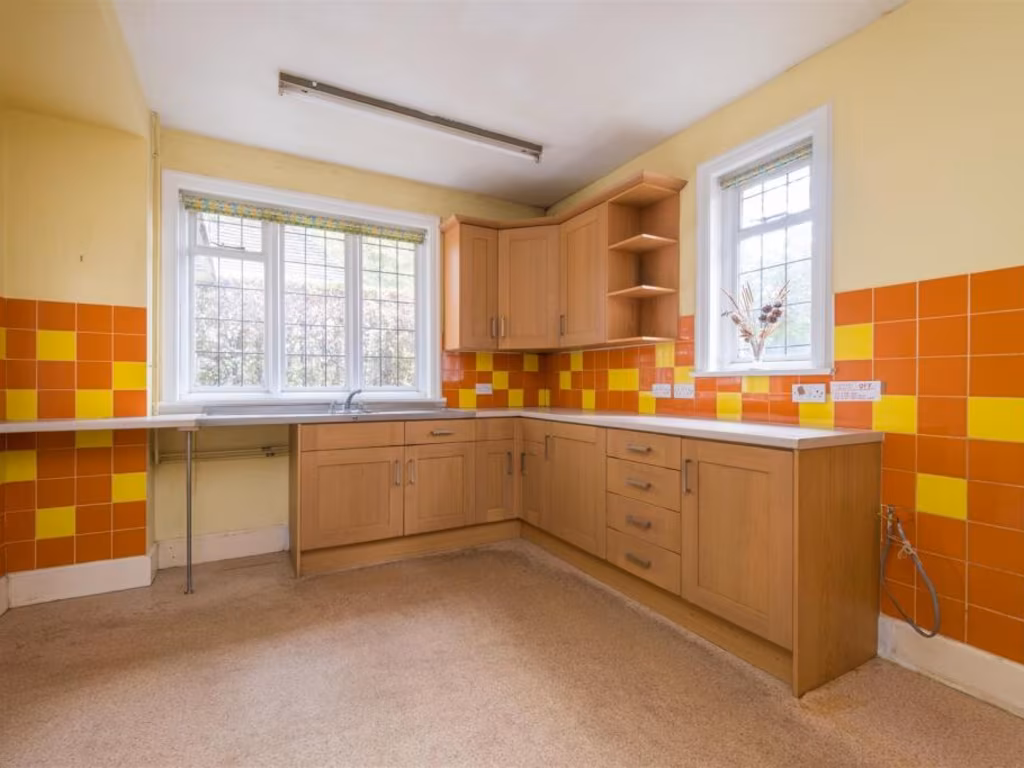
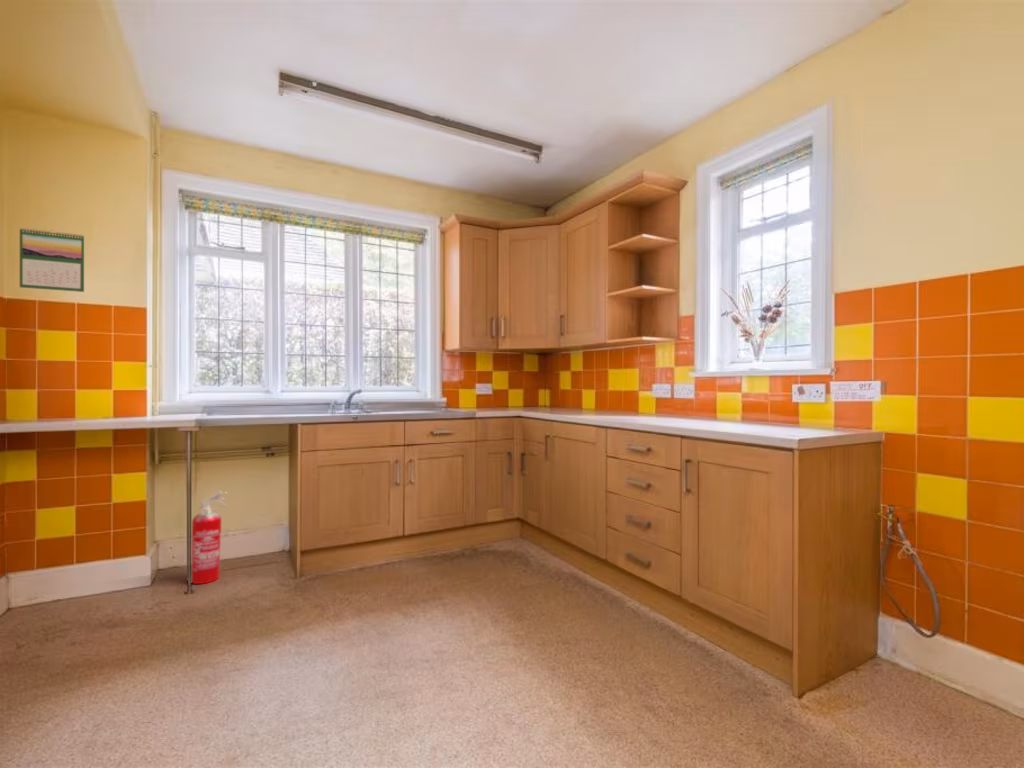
+ calendar [19,227,85,293]
+ fire extinguisher [191,490,230,585]
